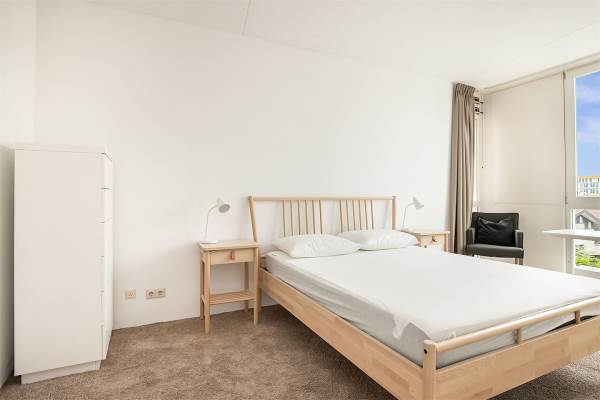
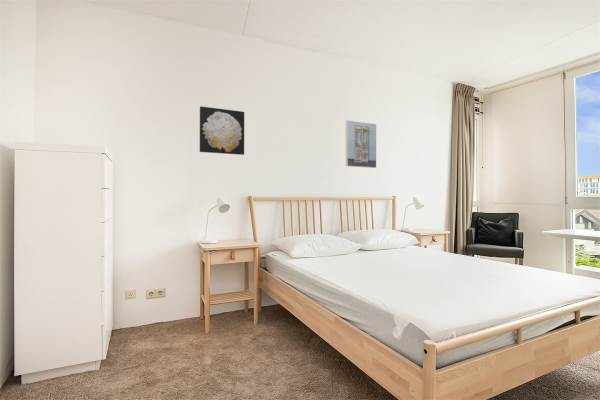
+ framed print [345,119,377,169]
+ wall art [199,105,245,156]
